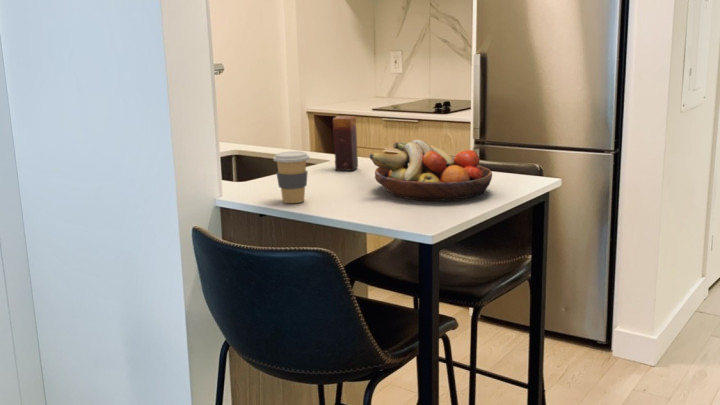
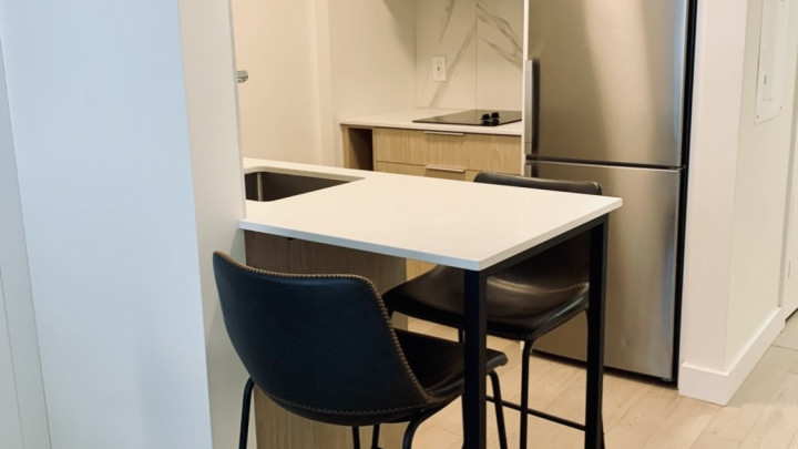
- candle [332,115,359,172]
- fruit bowl [369,139,493,202]
- coffee cup [272,150,310,204]
